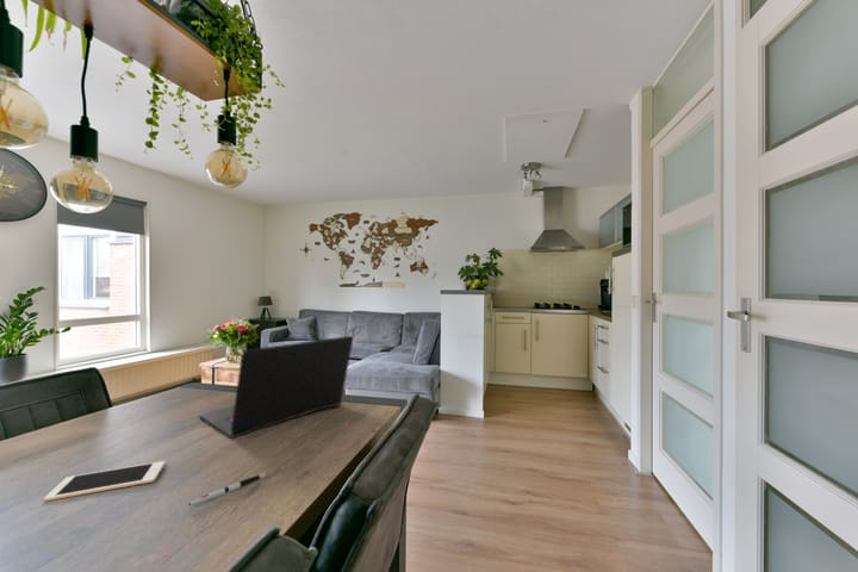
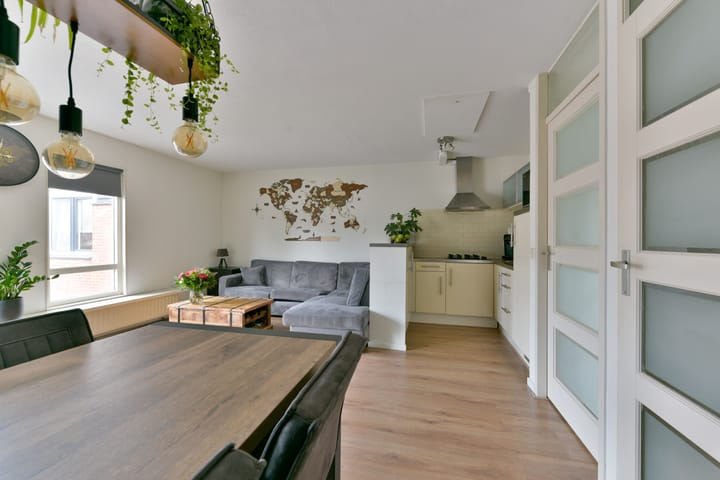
- cell phone [43,460,166,503]
- pen [188,472,269,508]
- laptop [199,335,355,440]
